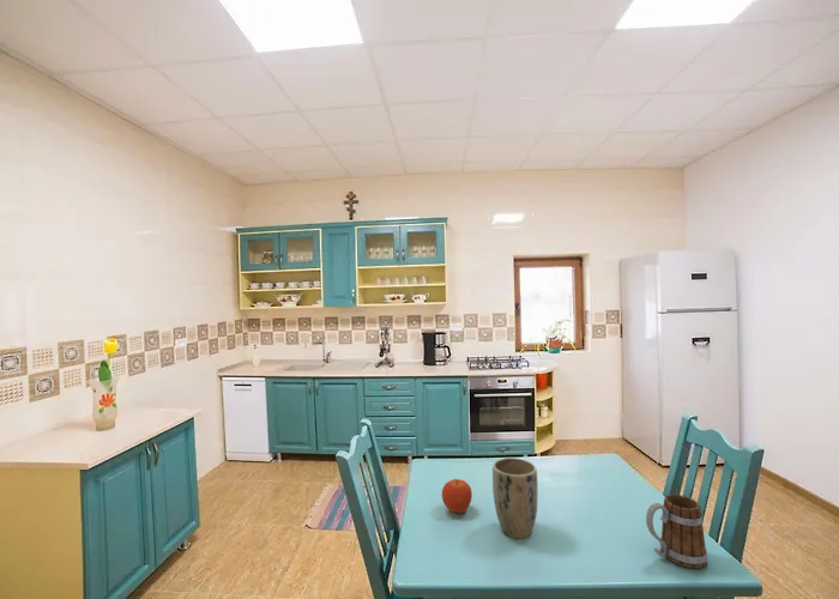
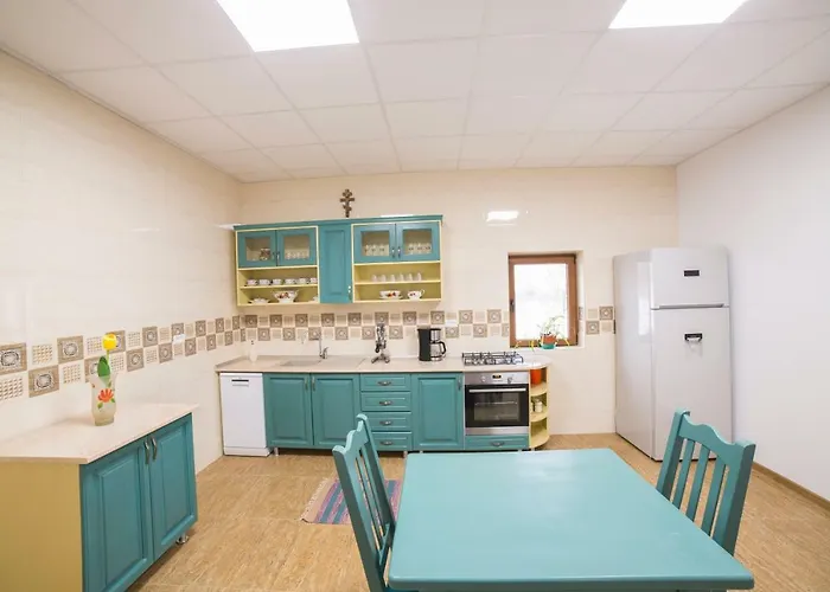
- plant pot [491,456,539,539]
- mug [645,494,708,569]
- fruit [441,478,473,514]
